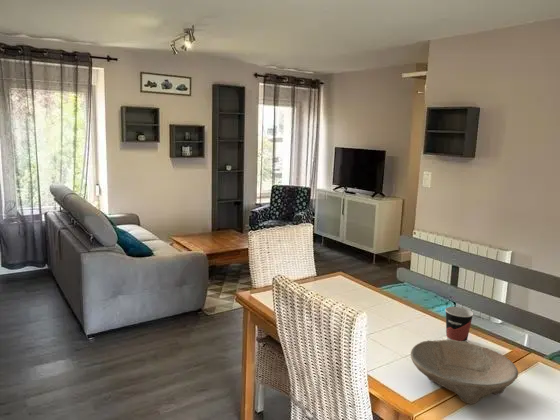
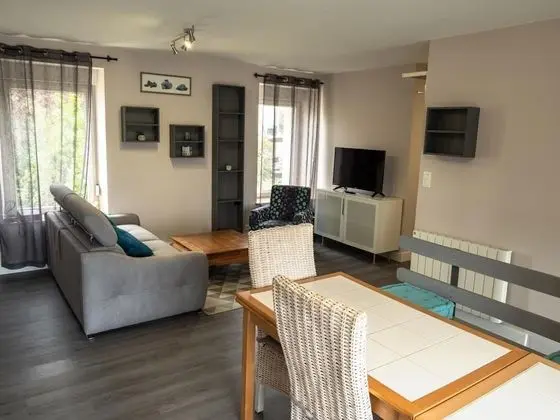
- cup [444,306,475,342]
- bowl [410,339,519,405]
